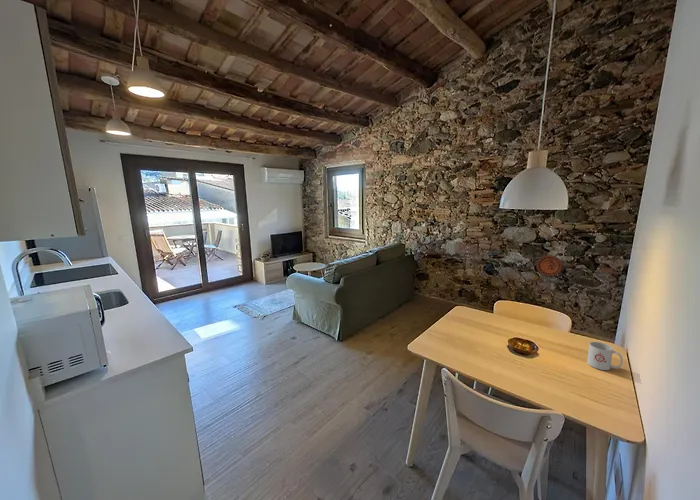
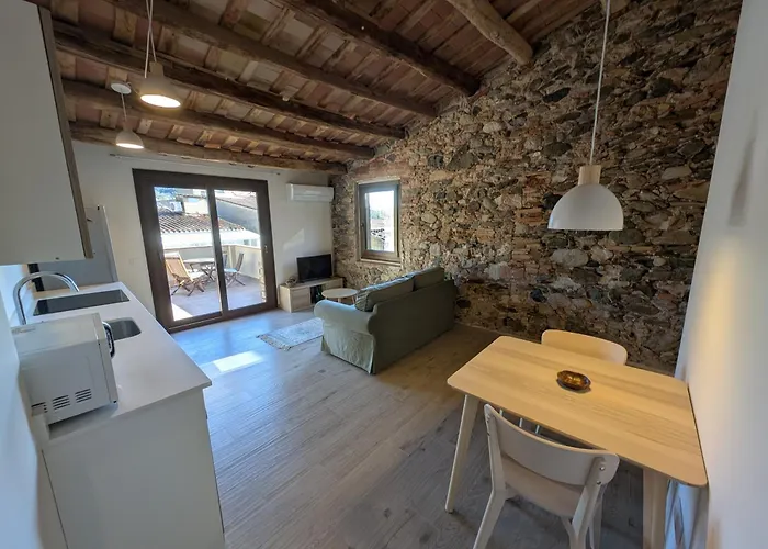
- mug [586,341,624,371]
- decorative plate [535,254,564,278]
